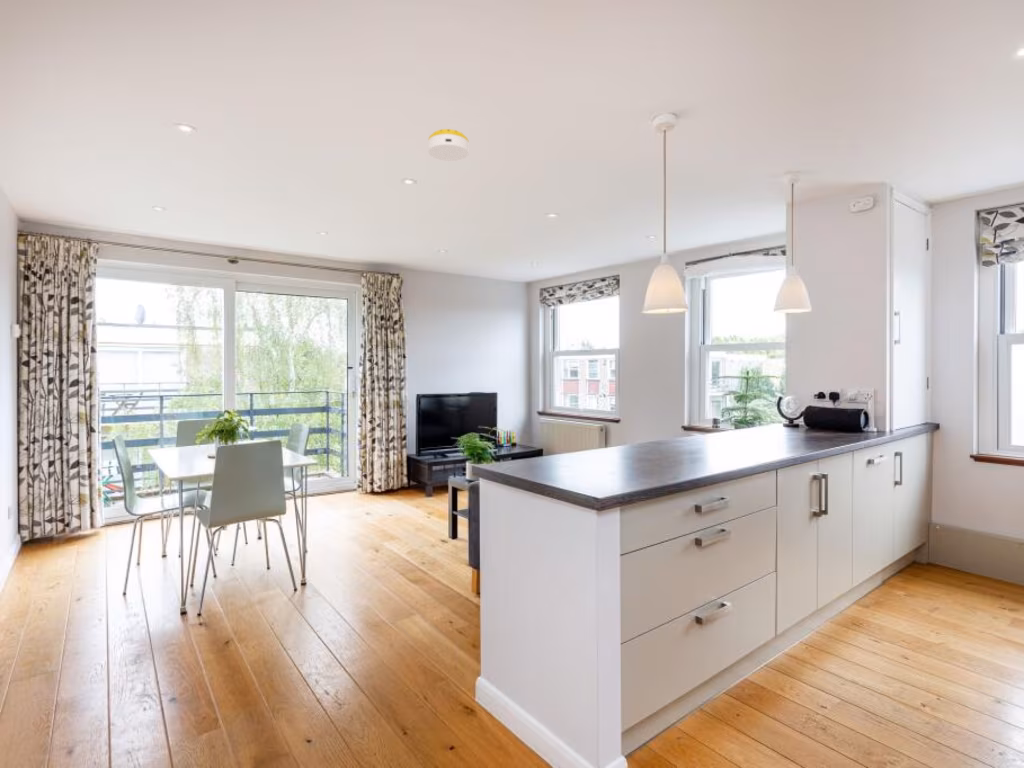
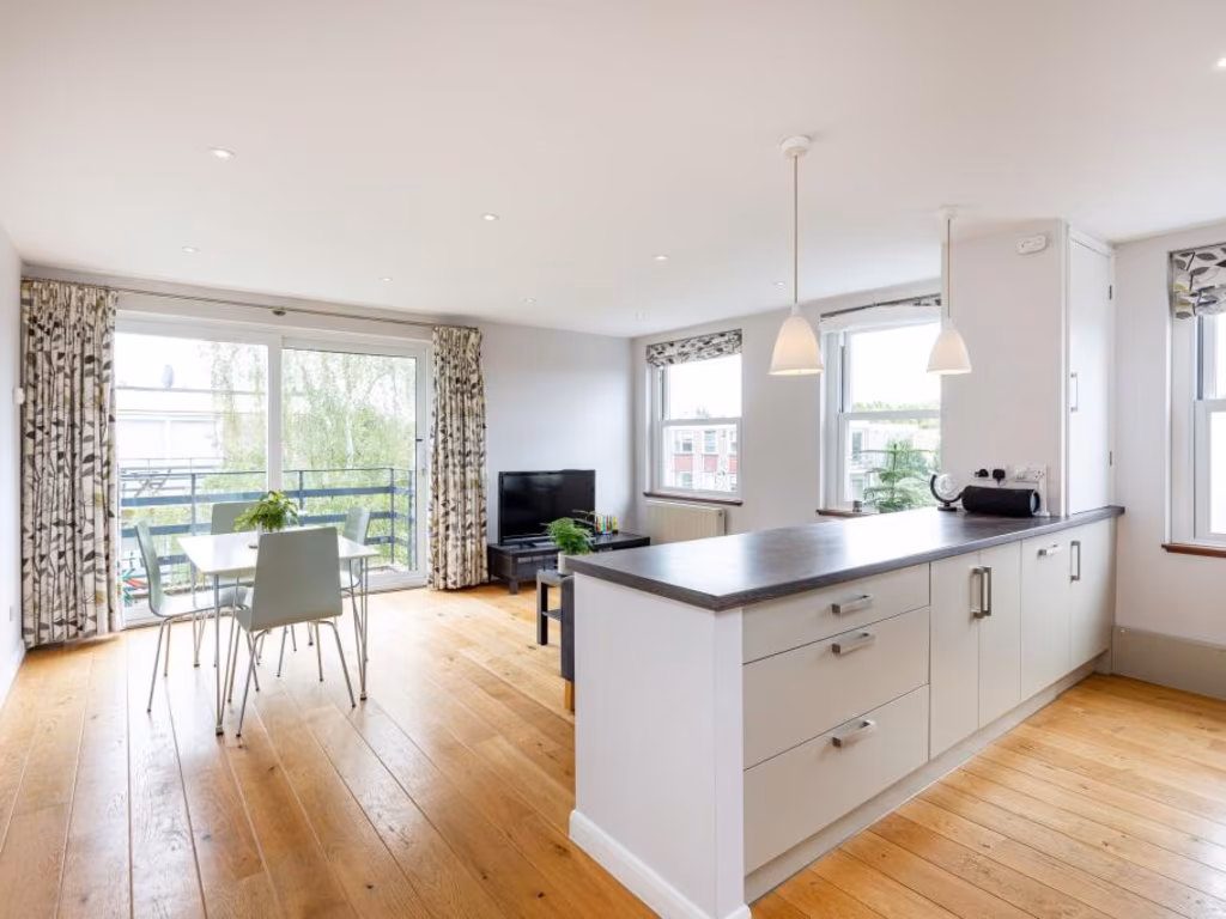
- smoke detector [427,128,469,162]
